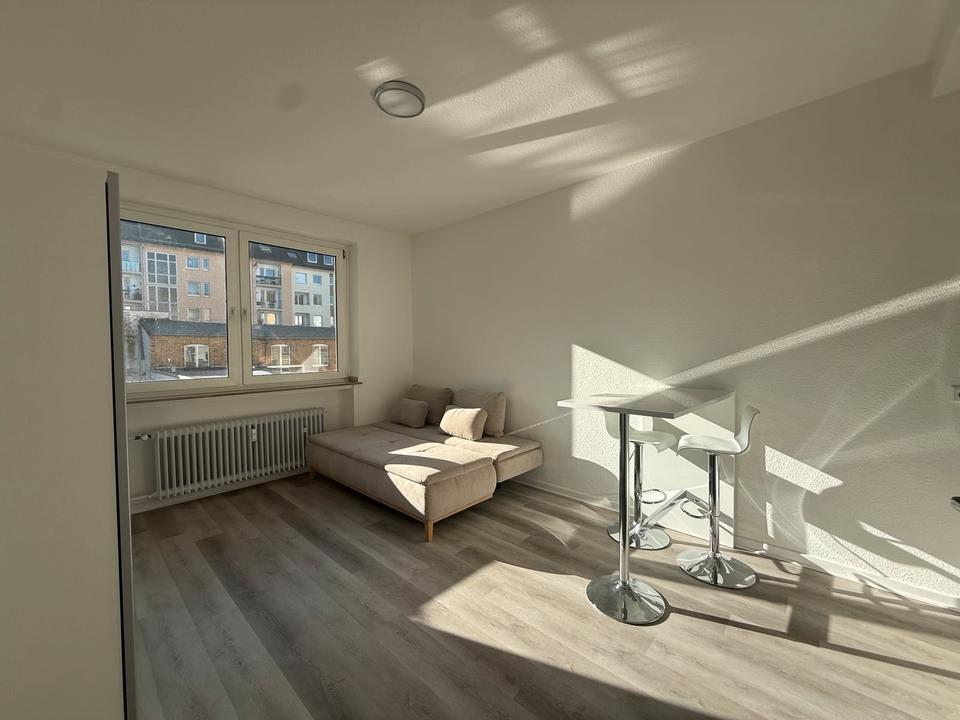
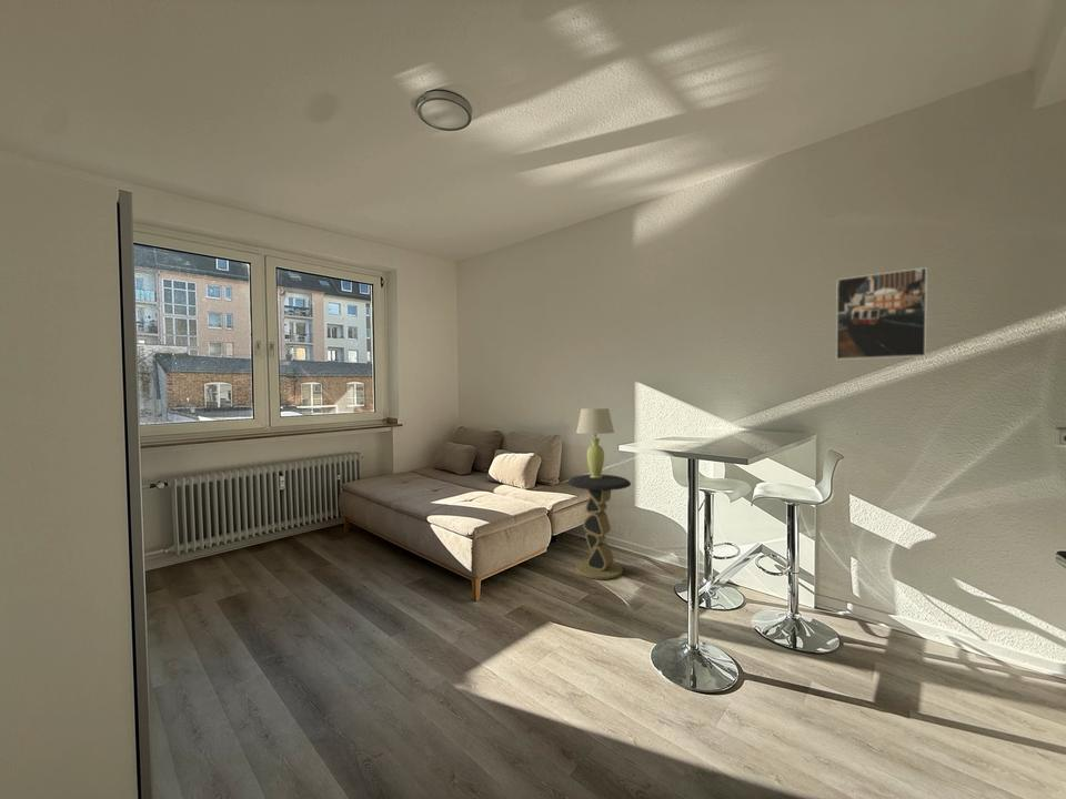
+ table lamp [575,407,615,478]
+ side table [566,474,632,580]
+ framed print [835,266,928,361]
